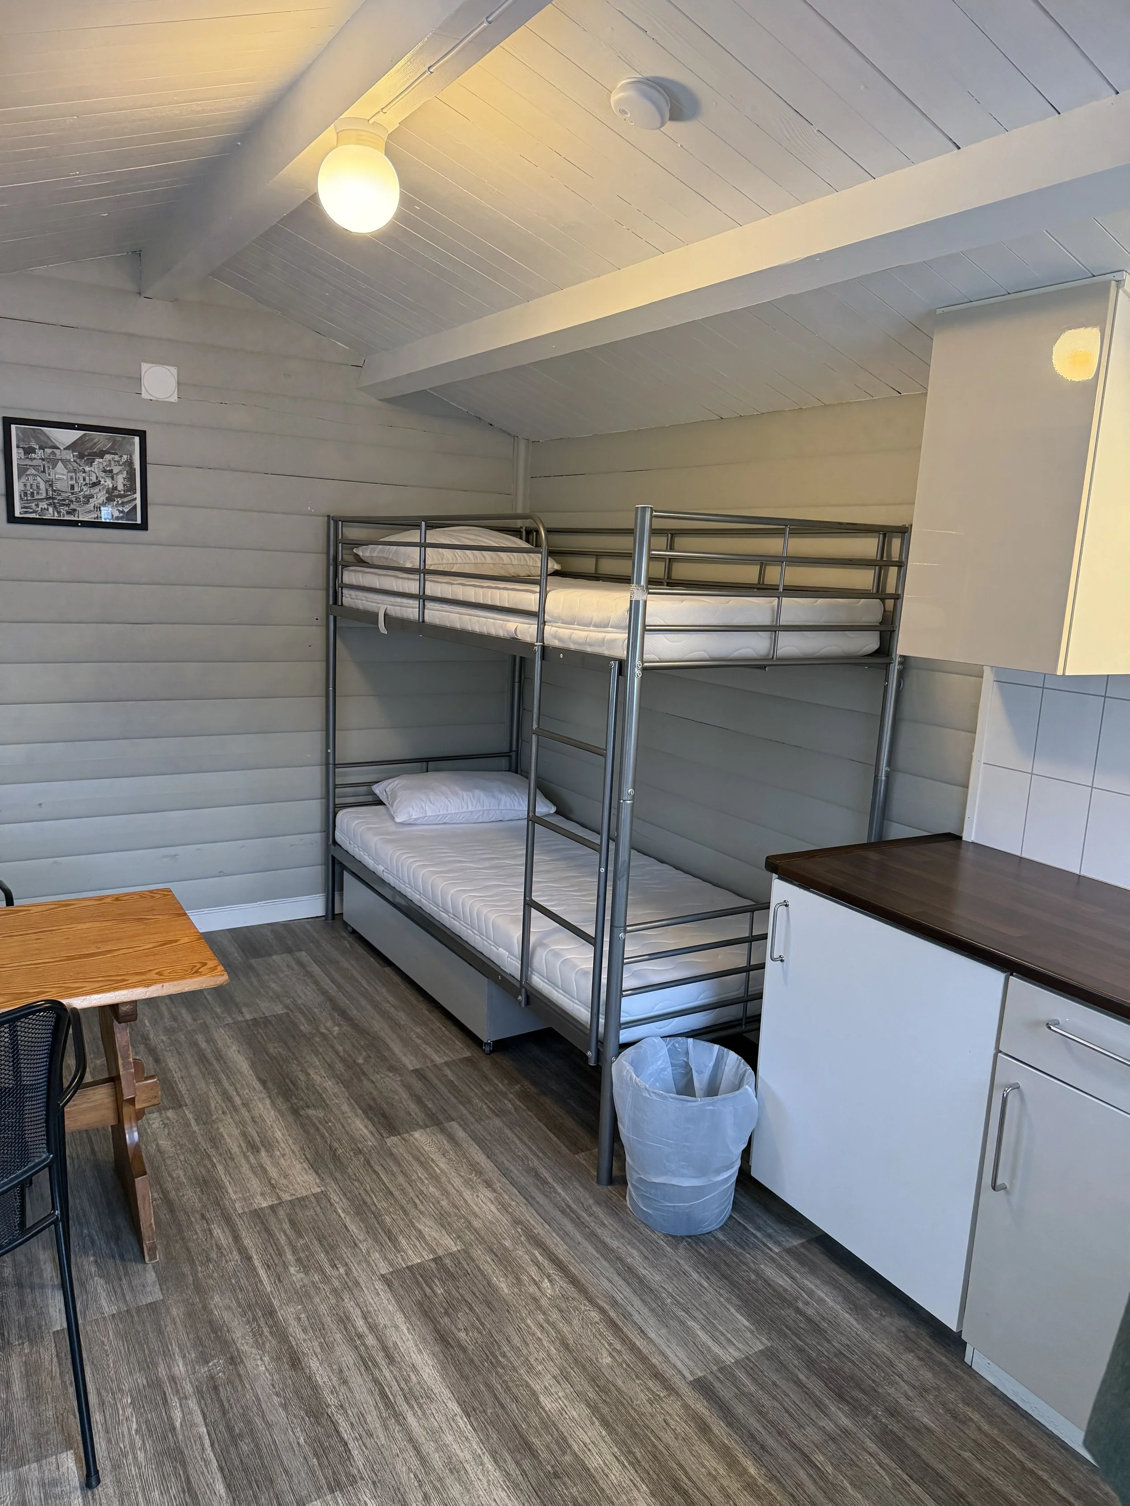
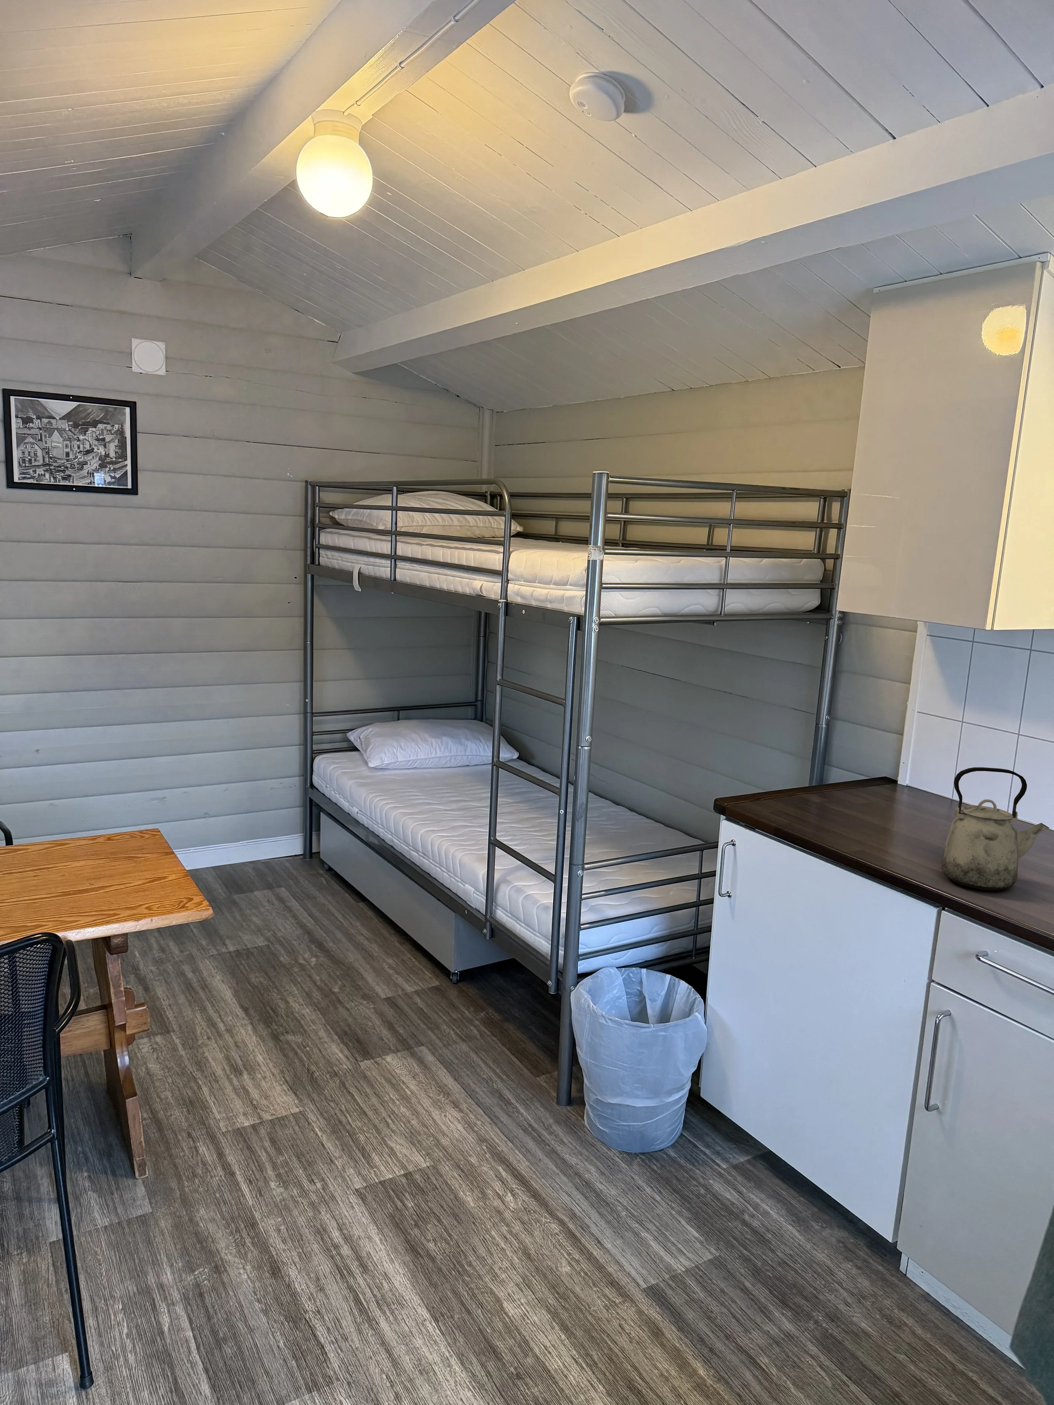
+ kettle [940,767,1050,890]
